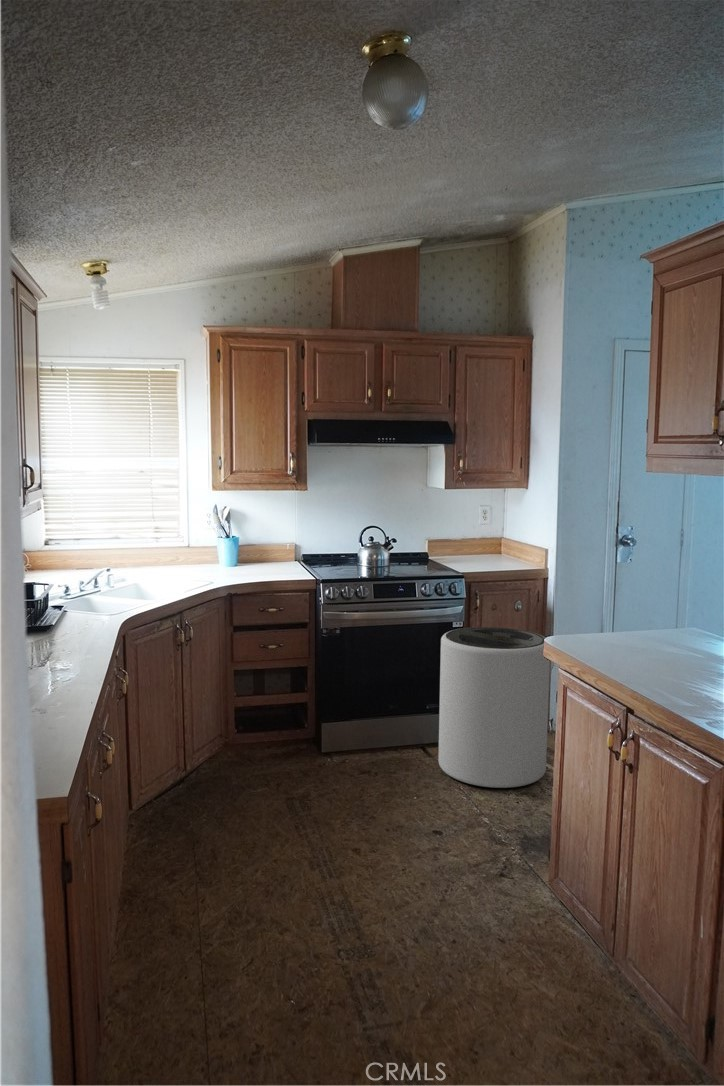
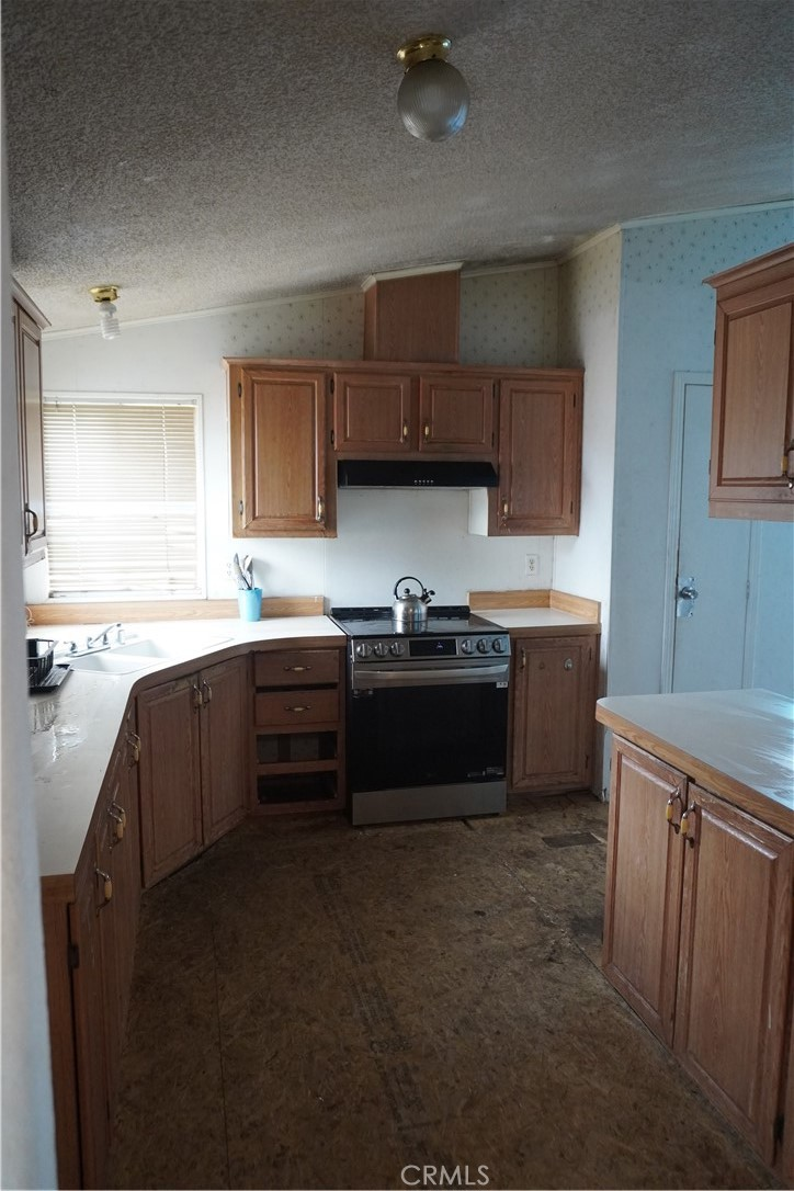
- trash can [438,626,551,789]
